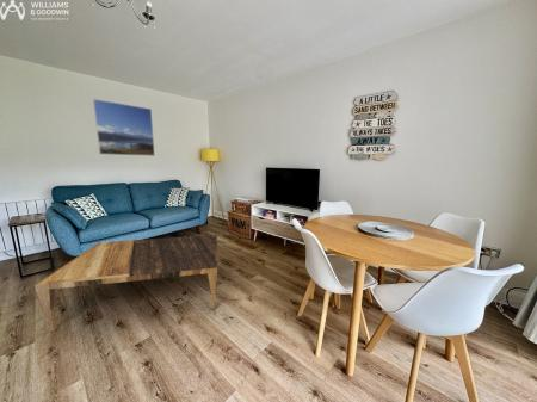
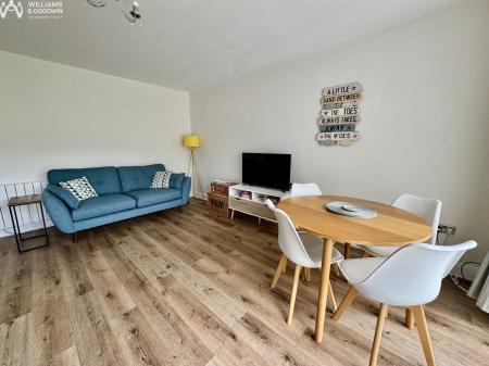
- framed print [92,98,156,157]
- coffee table [33,234,218,333]
